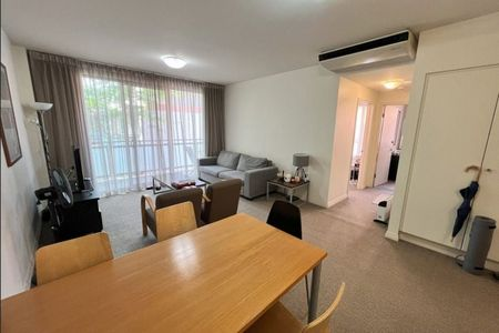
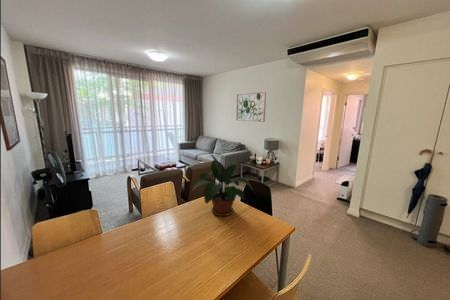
+ wall art [235,91,267,123]
+ potted plant [191,152,254,217]
